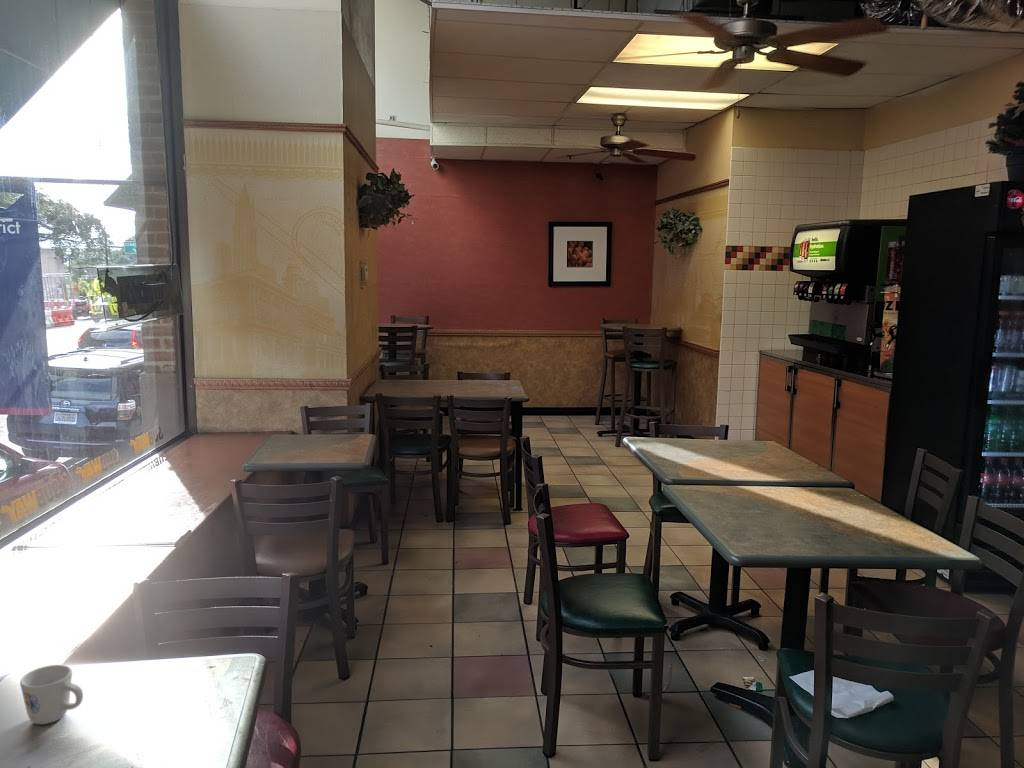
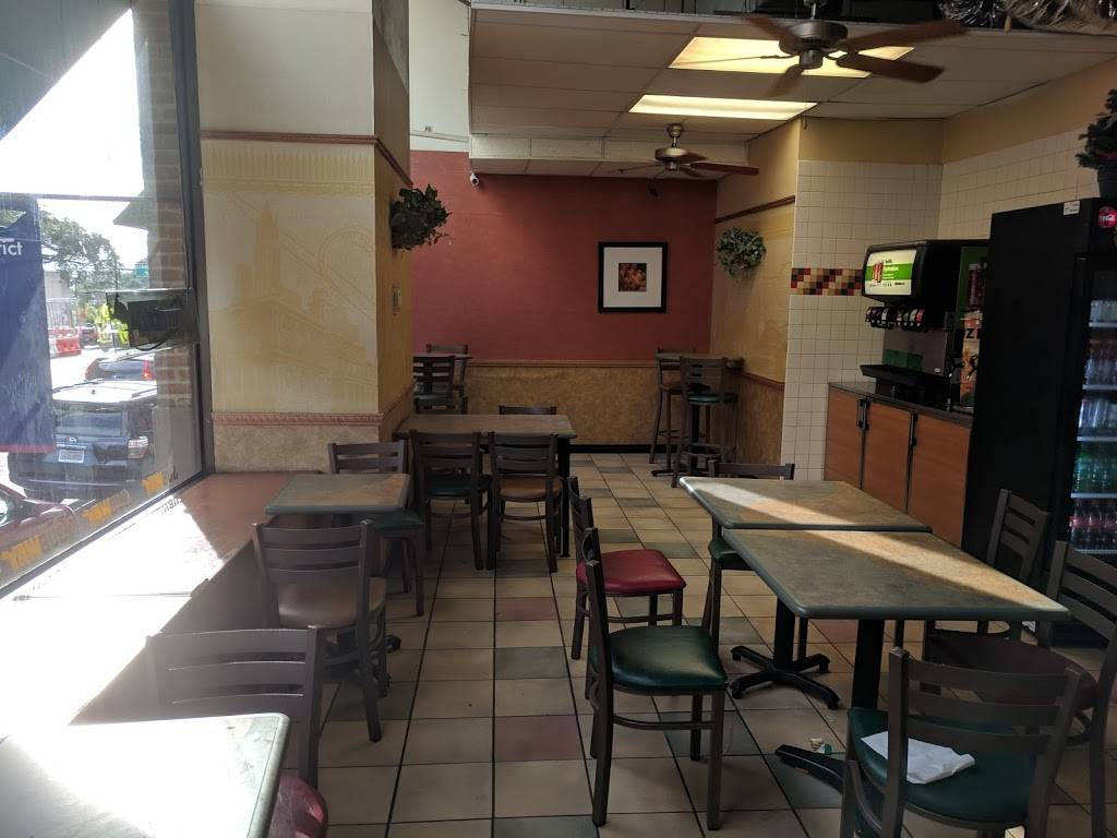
- mug [19,664,84,725]
